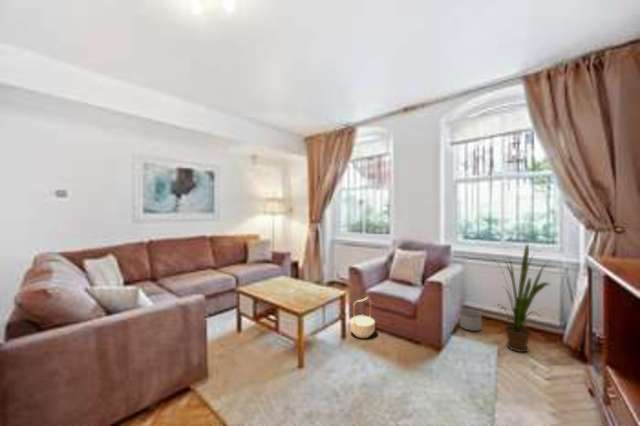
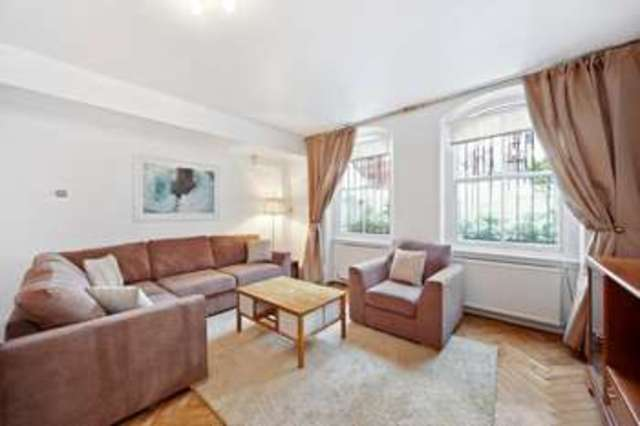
- house plant [488,243,552,353]
- basket [349,296,376,339]
- planter [459,308,483,332]
